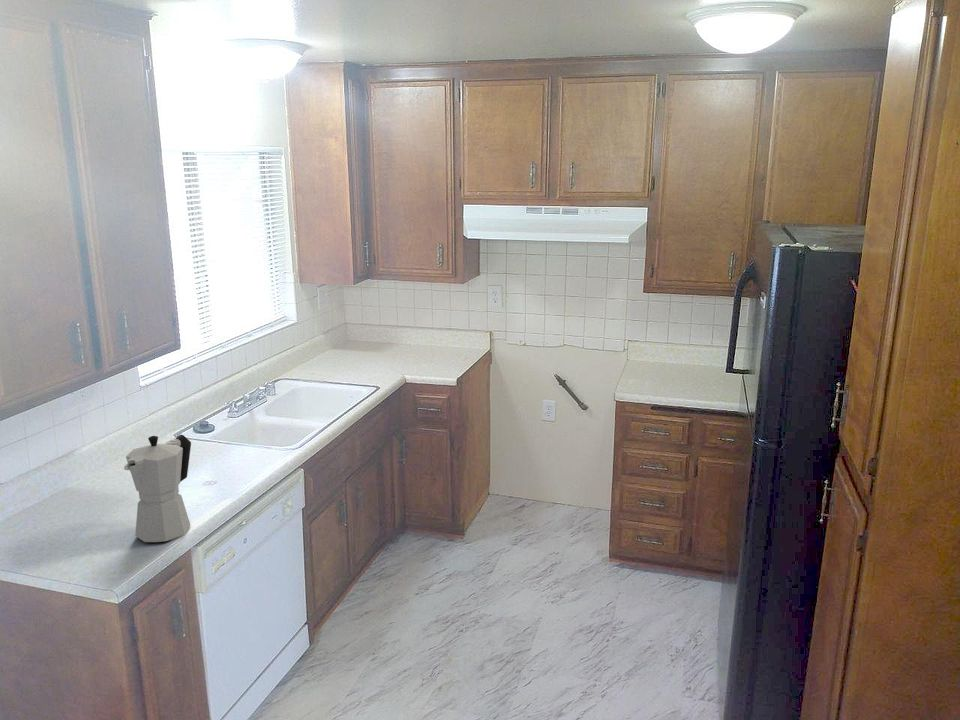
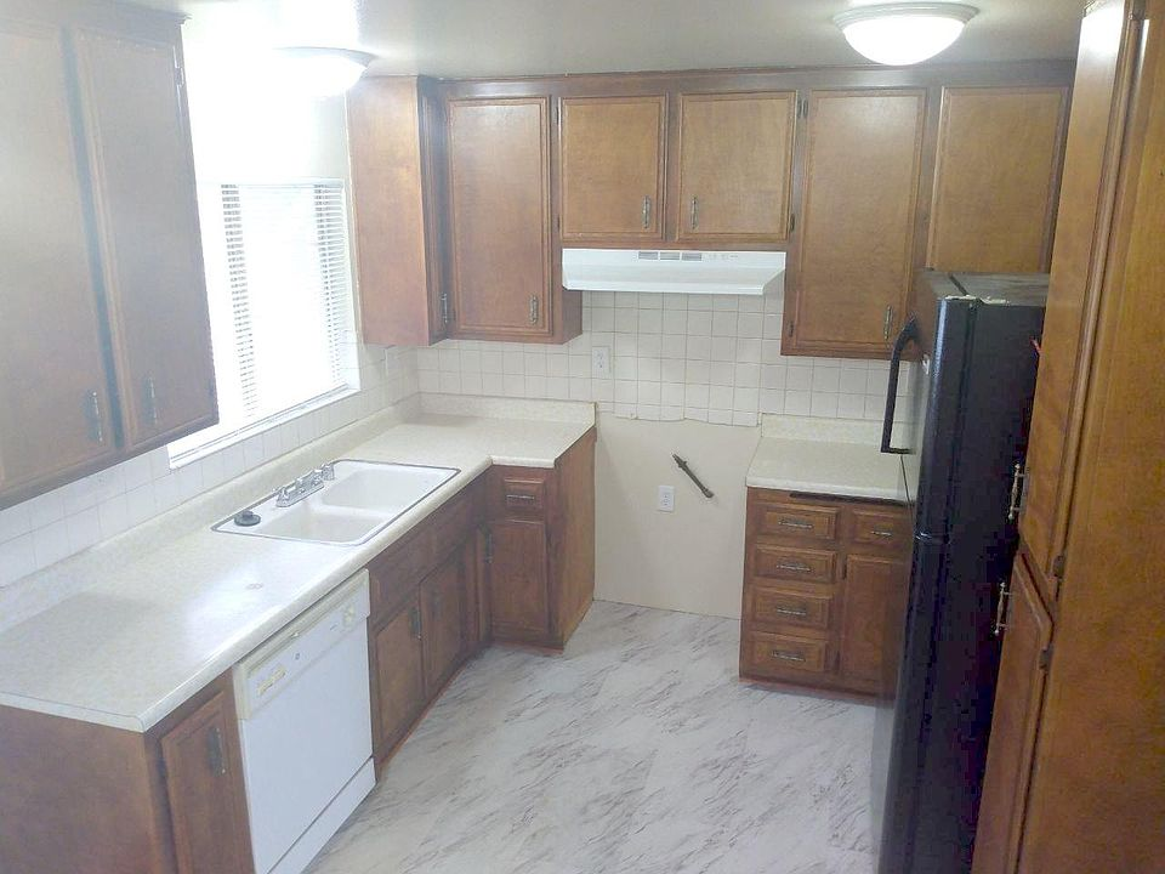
- moka pot [123,434,192,543]
